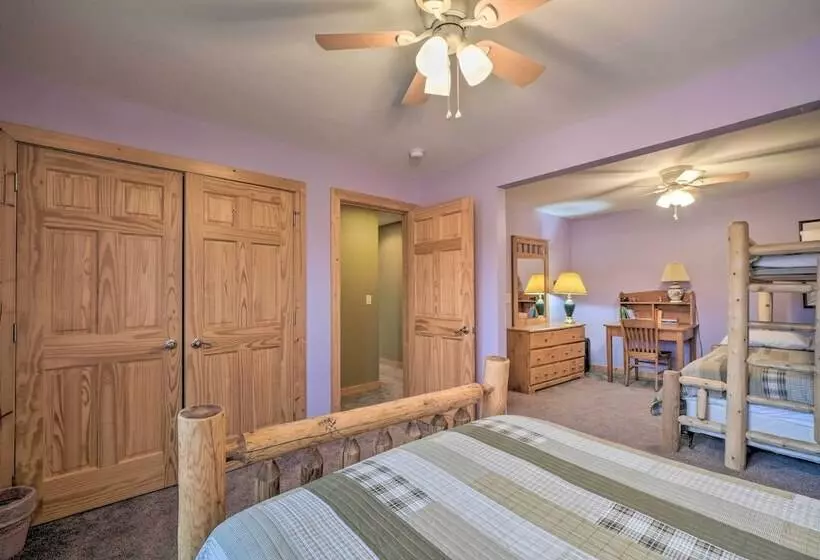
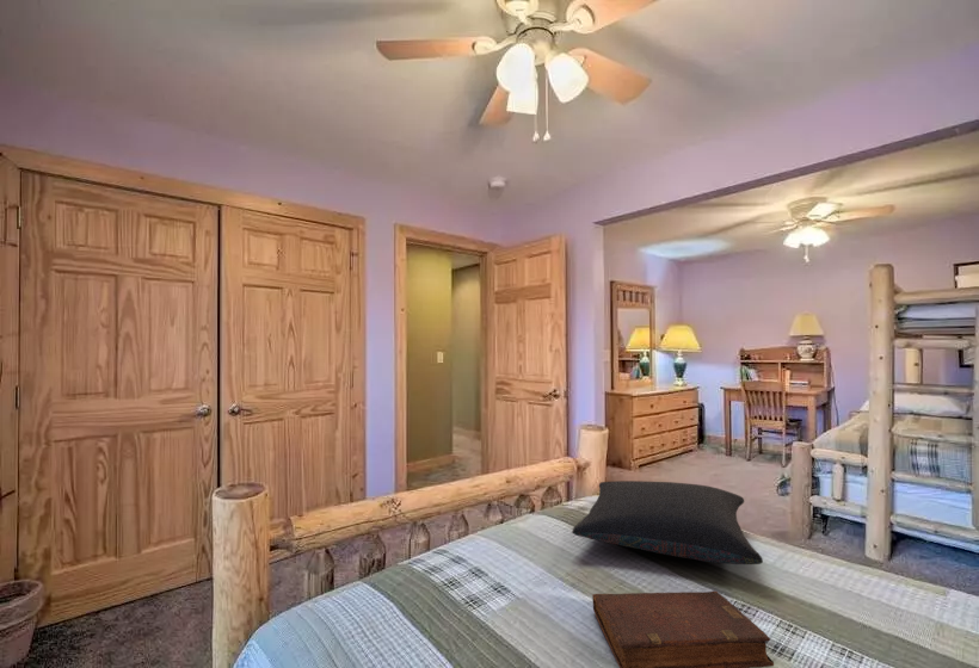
+ diary [591,590,775,668]
+ pillow [571,480,764,565]
